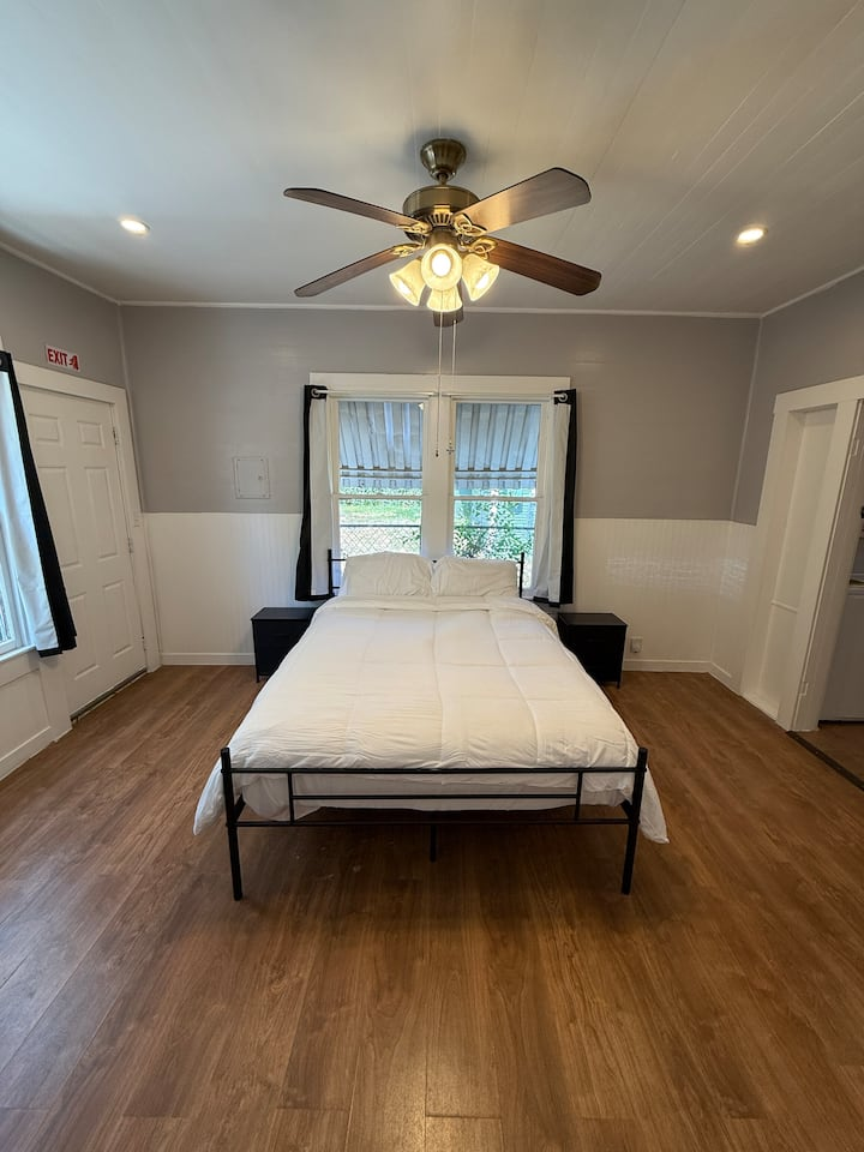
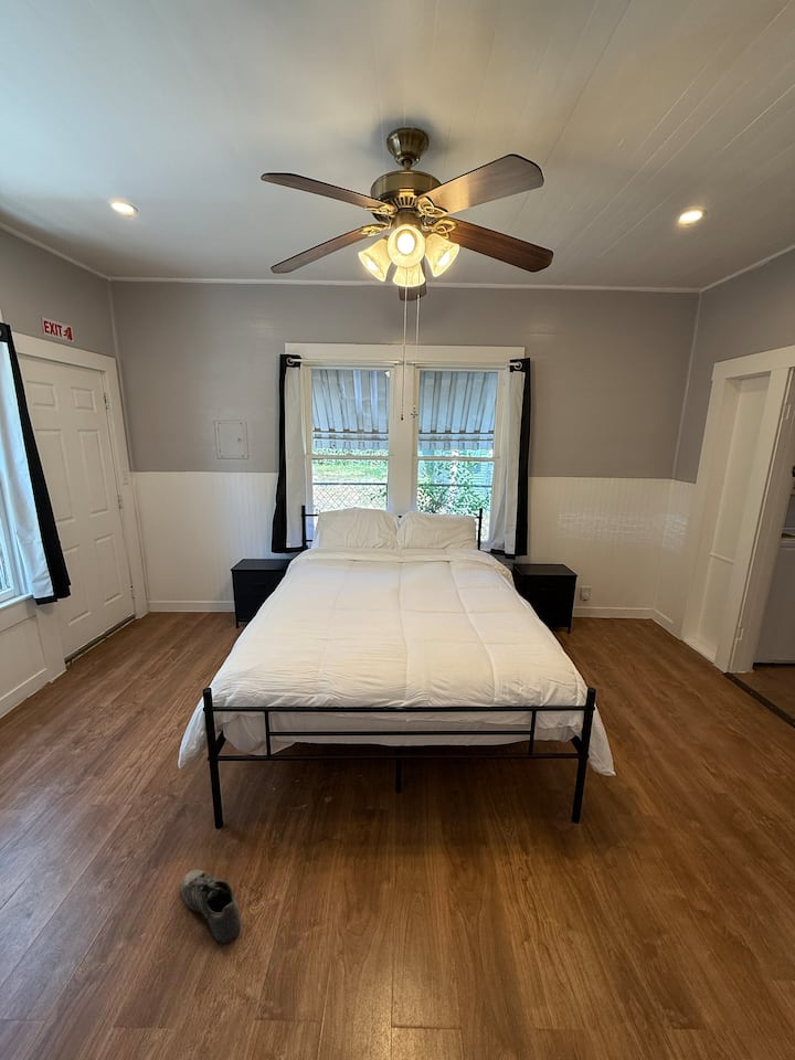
+ shoe [180,869,242,944]
